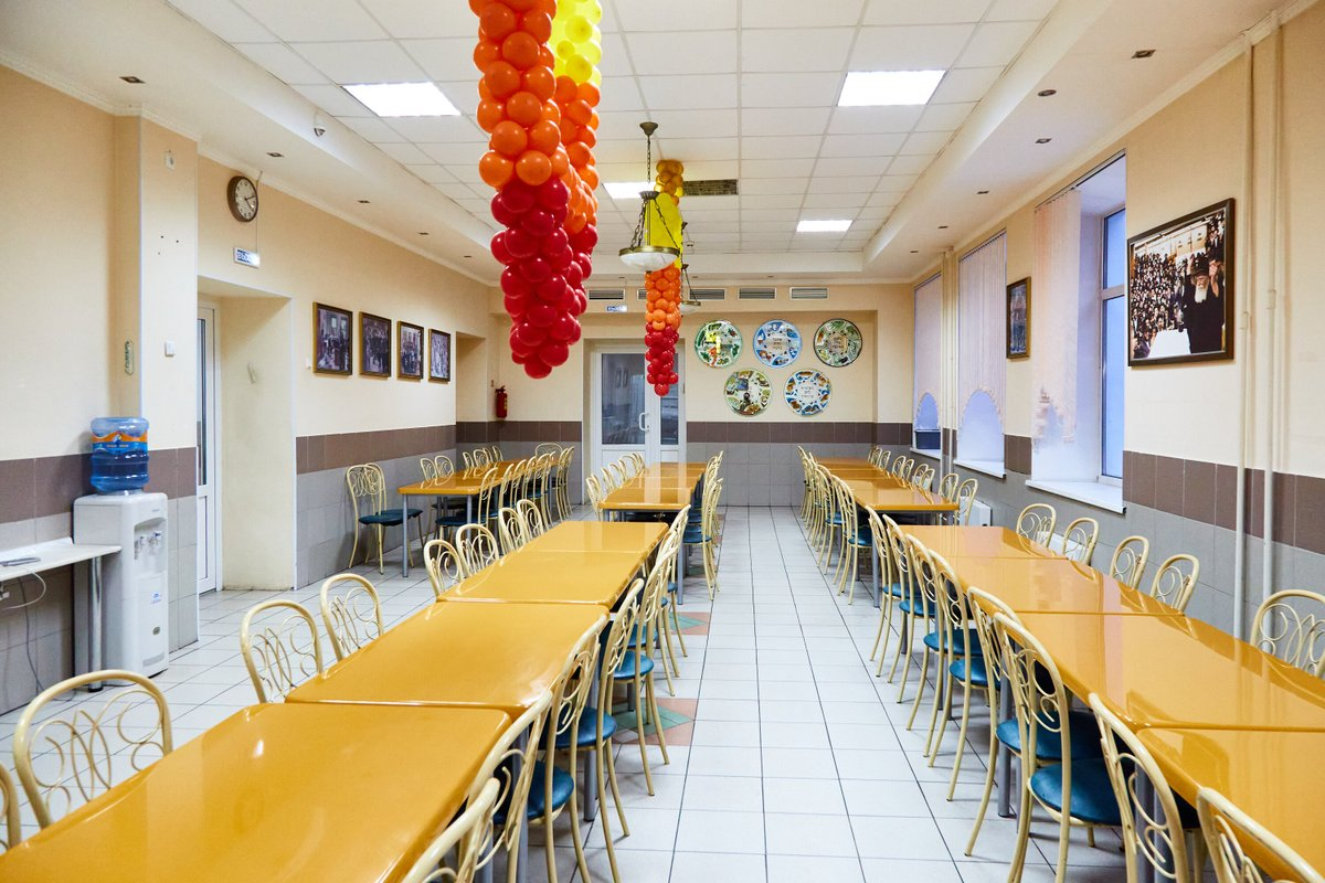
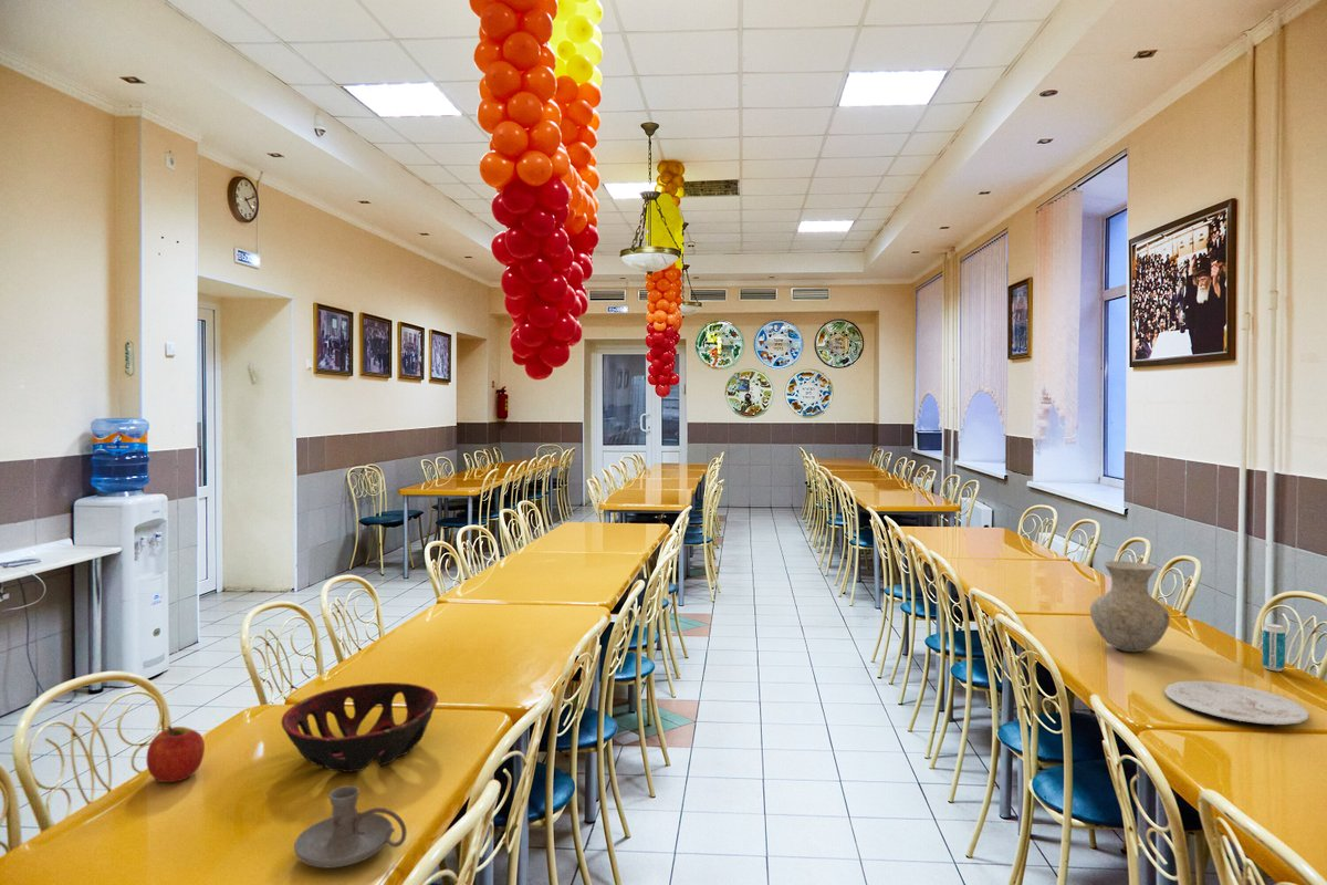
+ candle holder [293,784,408,870]
+ beverage can [1262,623,1286,673]
+ apple [145,725,206,783]
+ decorative bowl [280,681,439,773]
+ vase [1089,560,1171,653]
+ plate [1163,679,1310,726]
